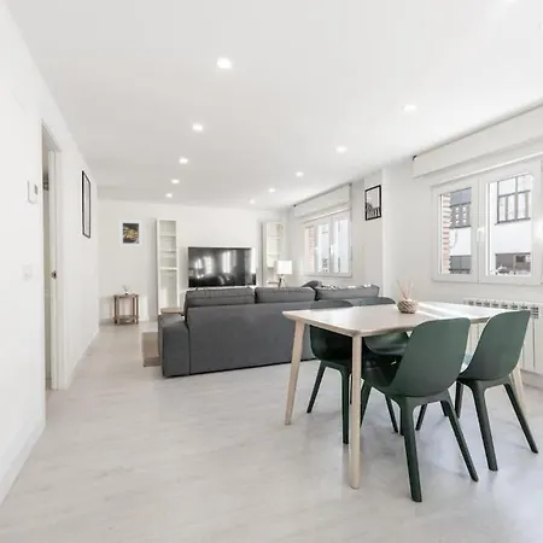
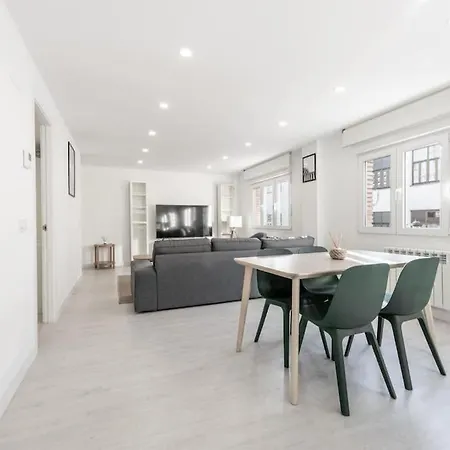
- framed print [117,218,144,249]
